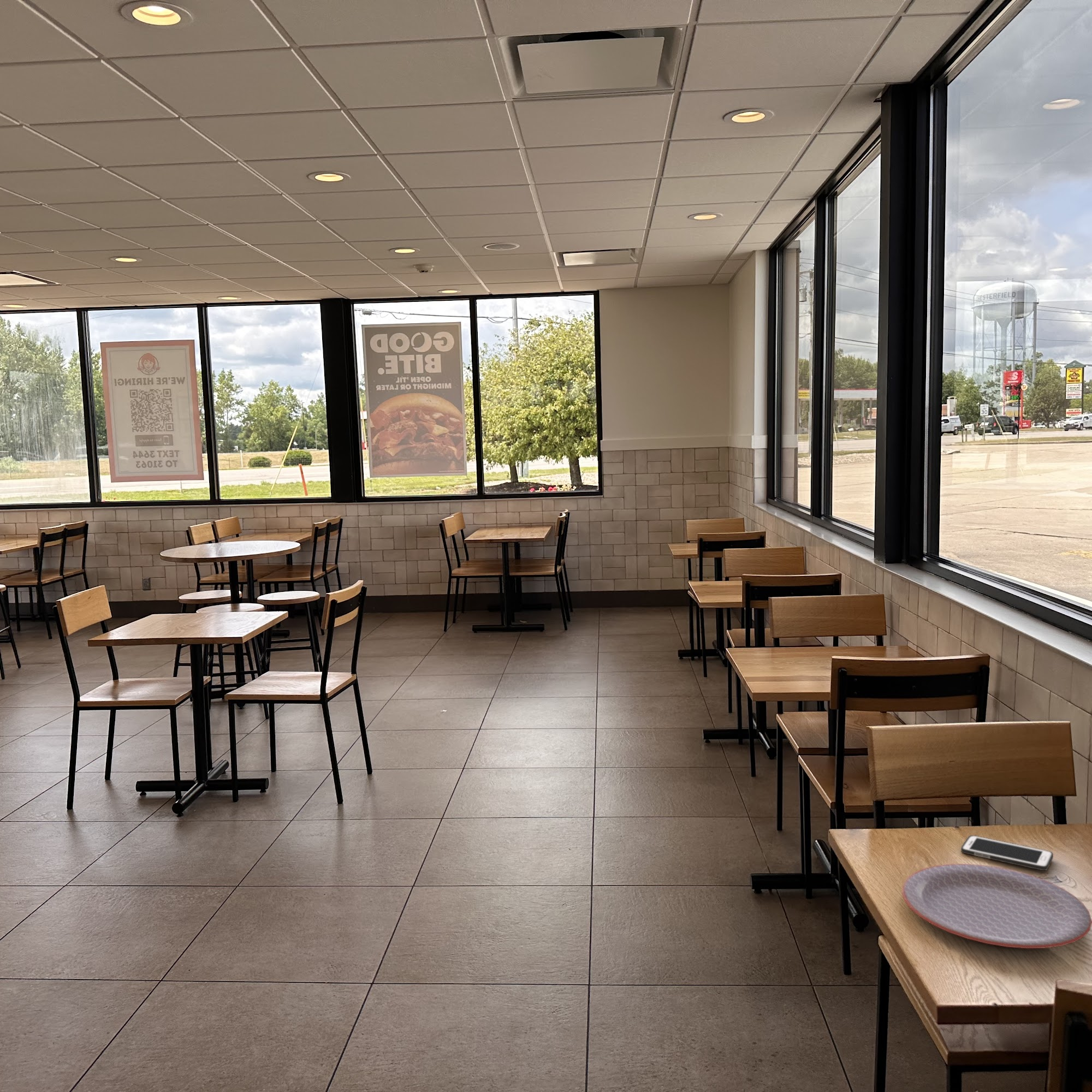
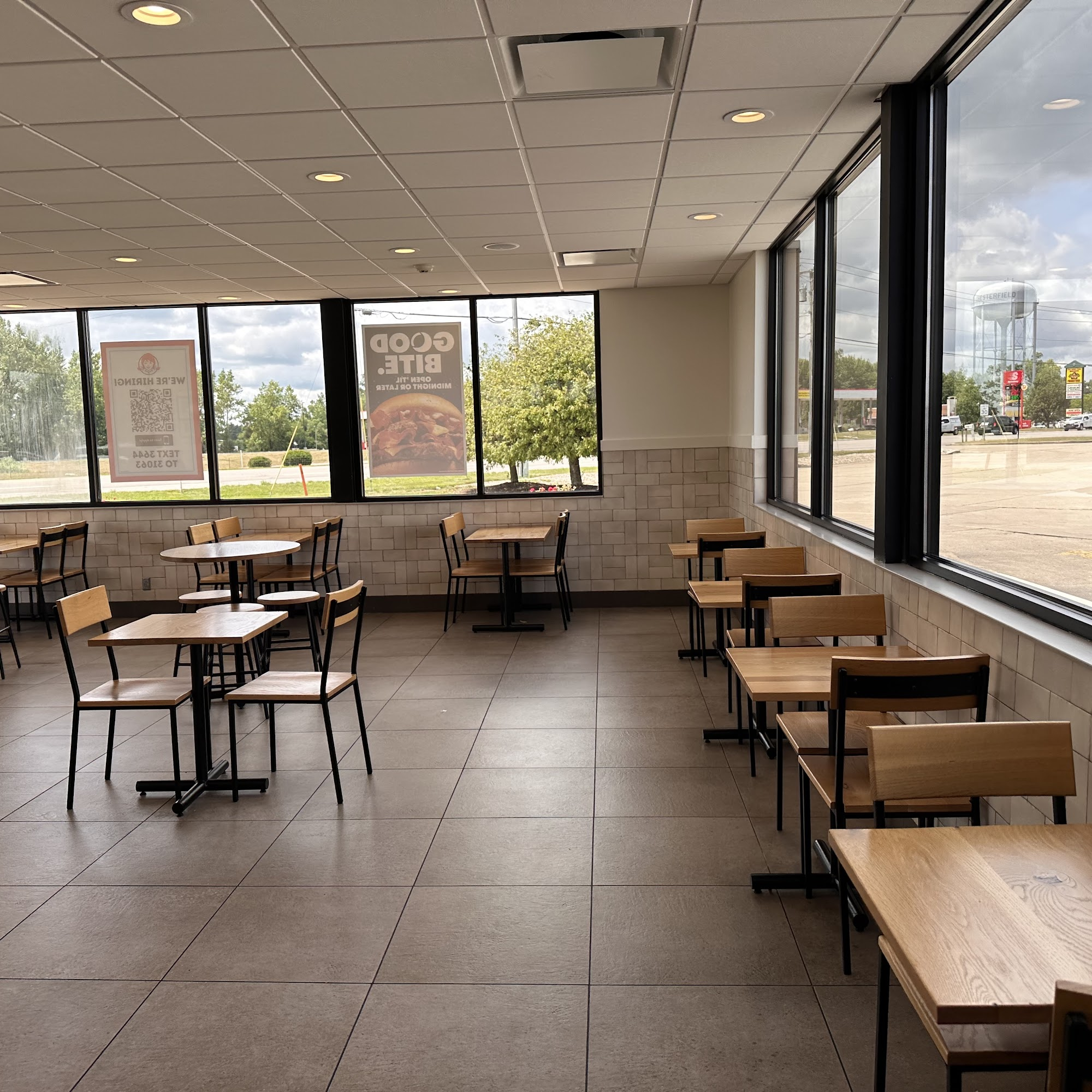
- plate [901,863,1092,949]
- cell phone [960,835,1054,871]
